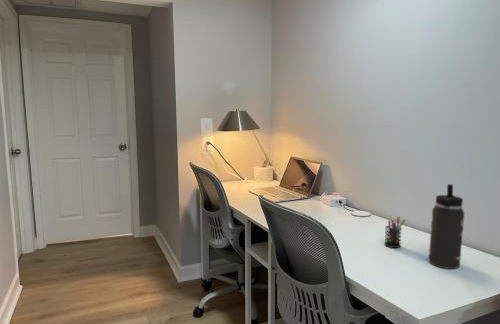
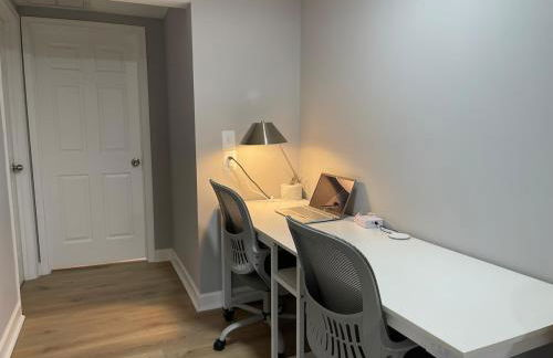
- pen holder [383,214,407,249]
- thermos bottle [428,183,465,270]
